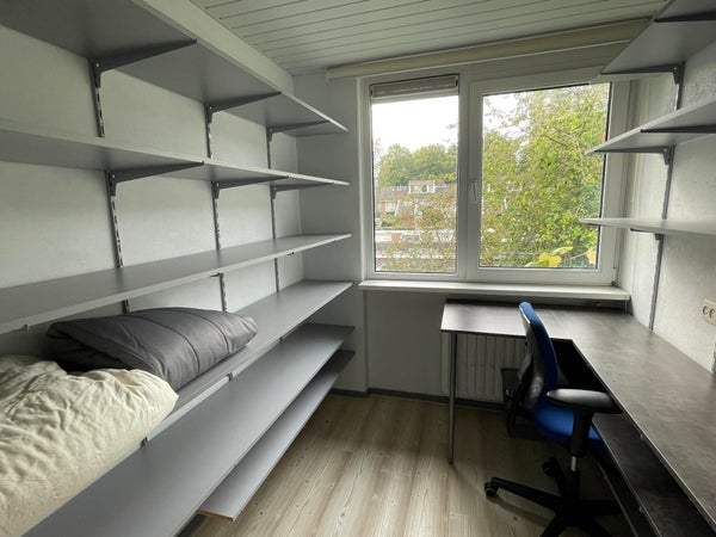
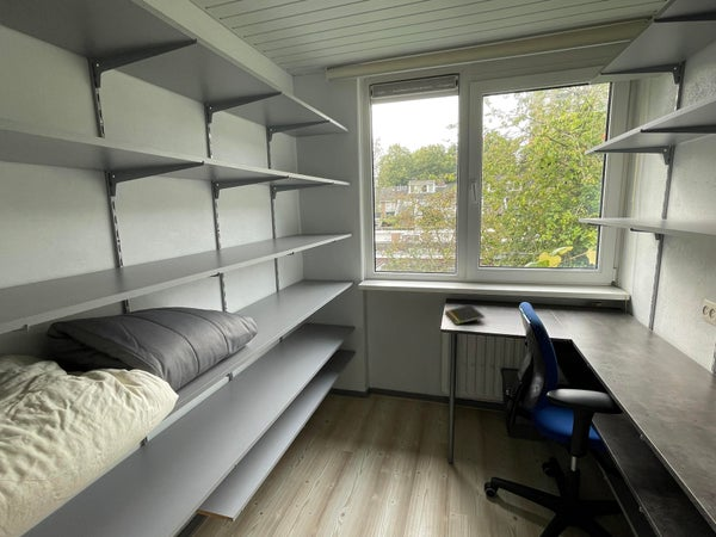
+ notepad [444,304,486,326]
